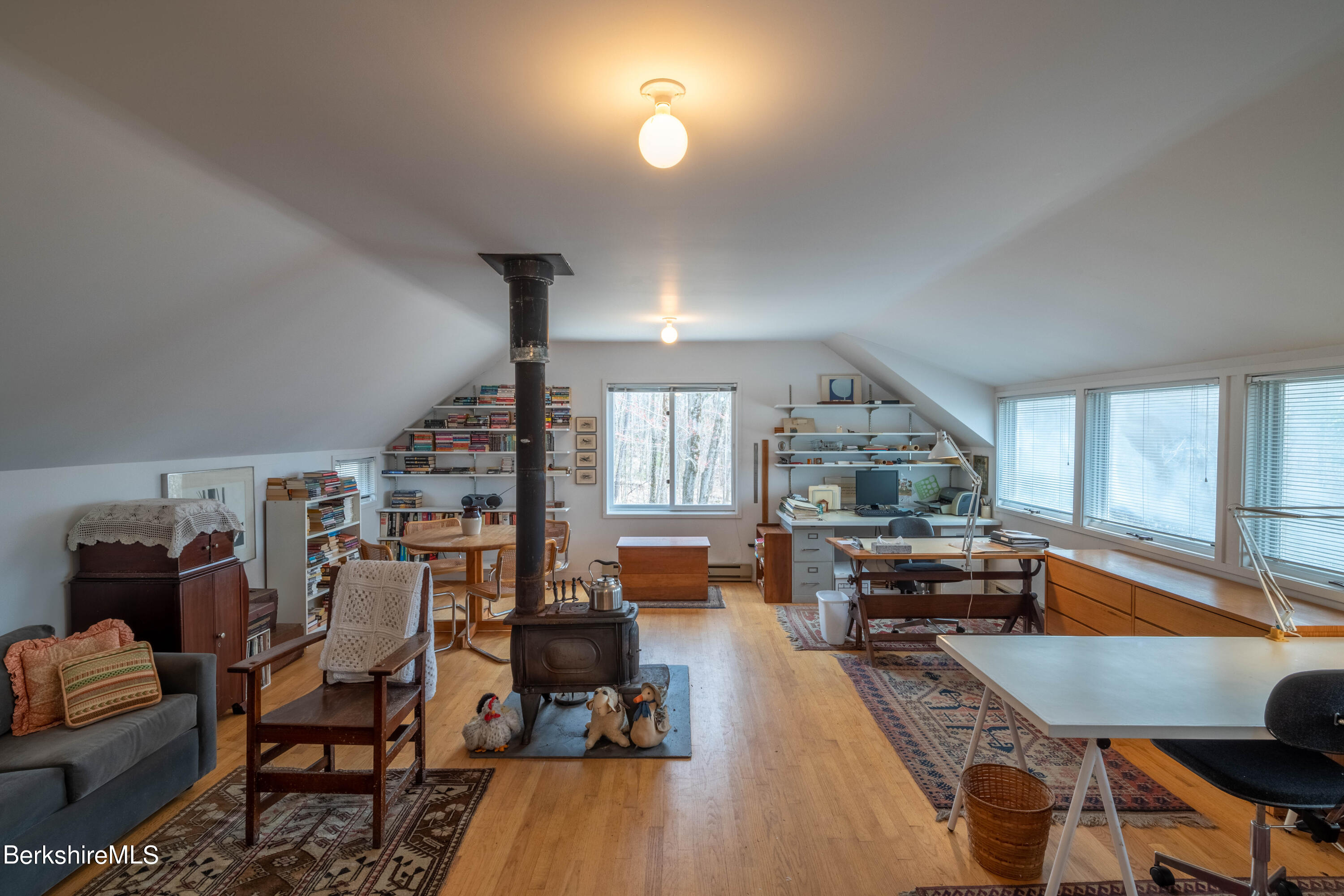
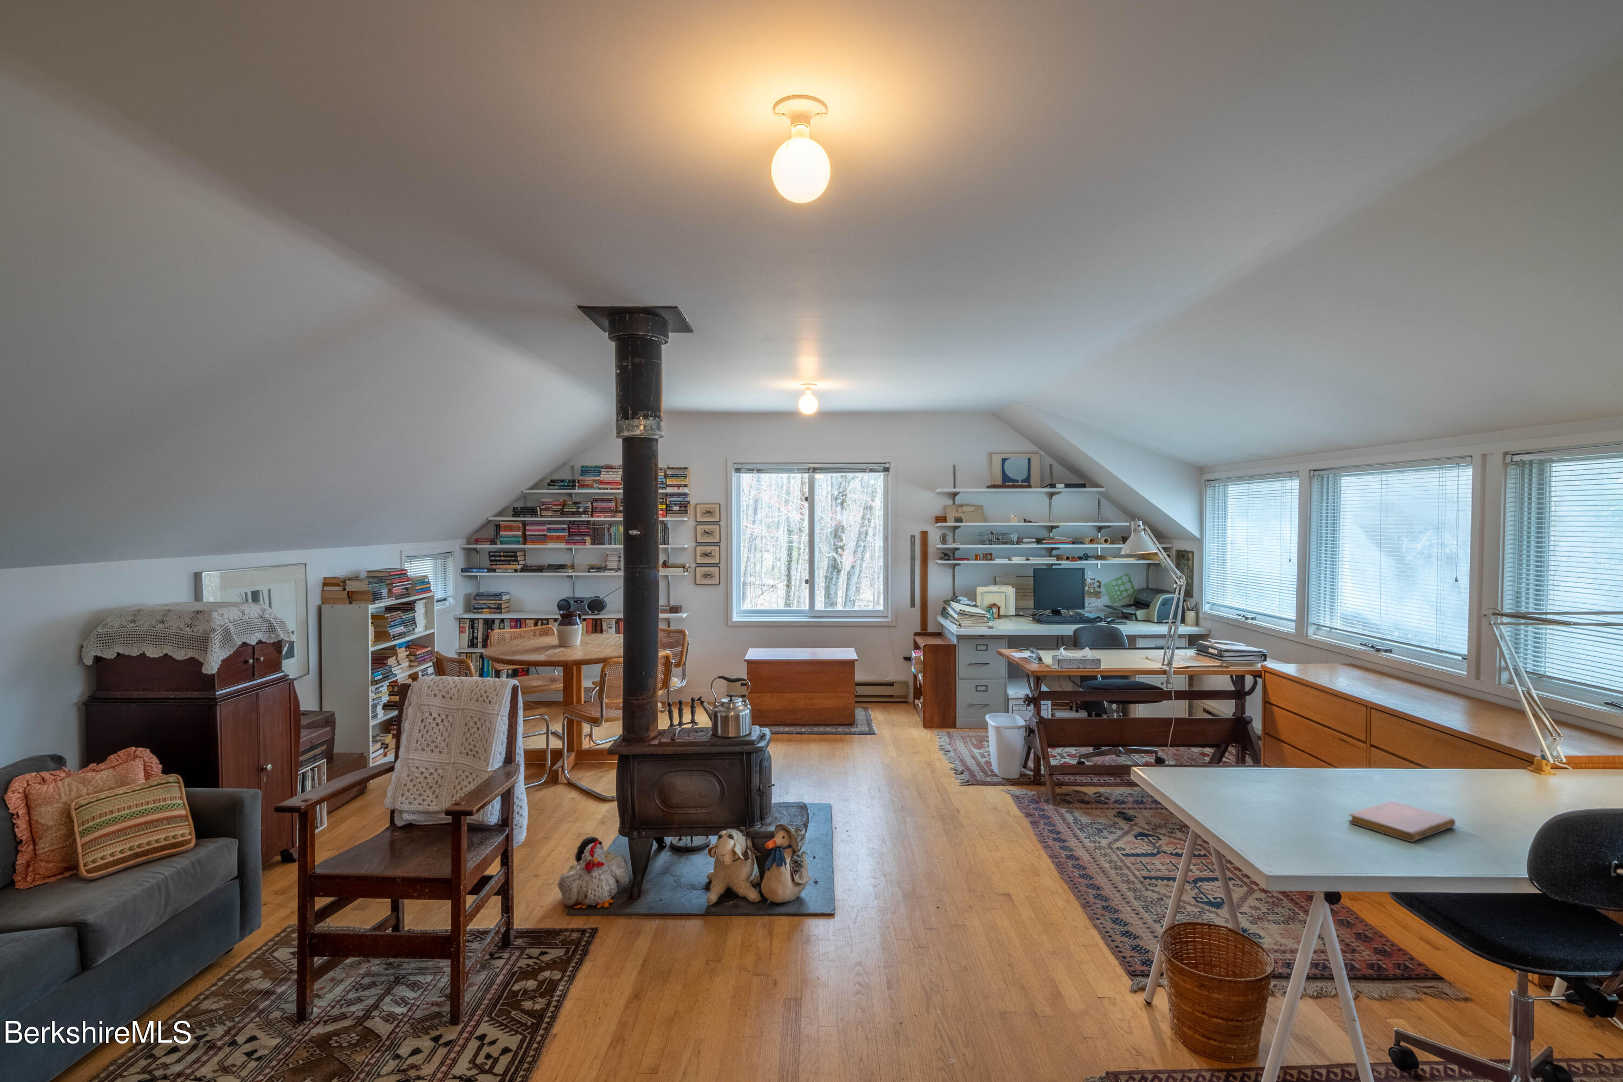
+ notebook [1348,801,1456,843]
